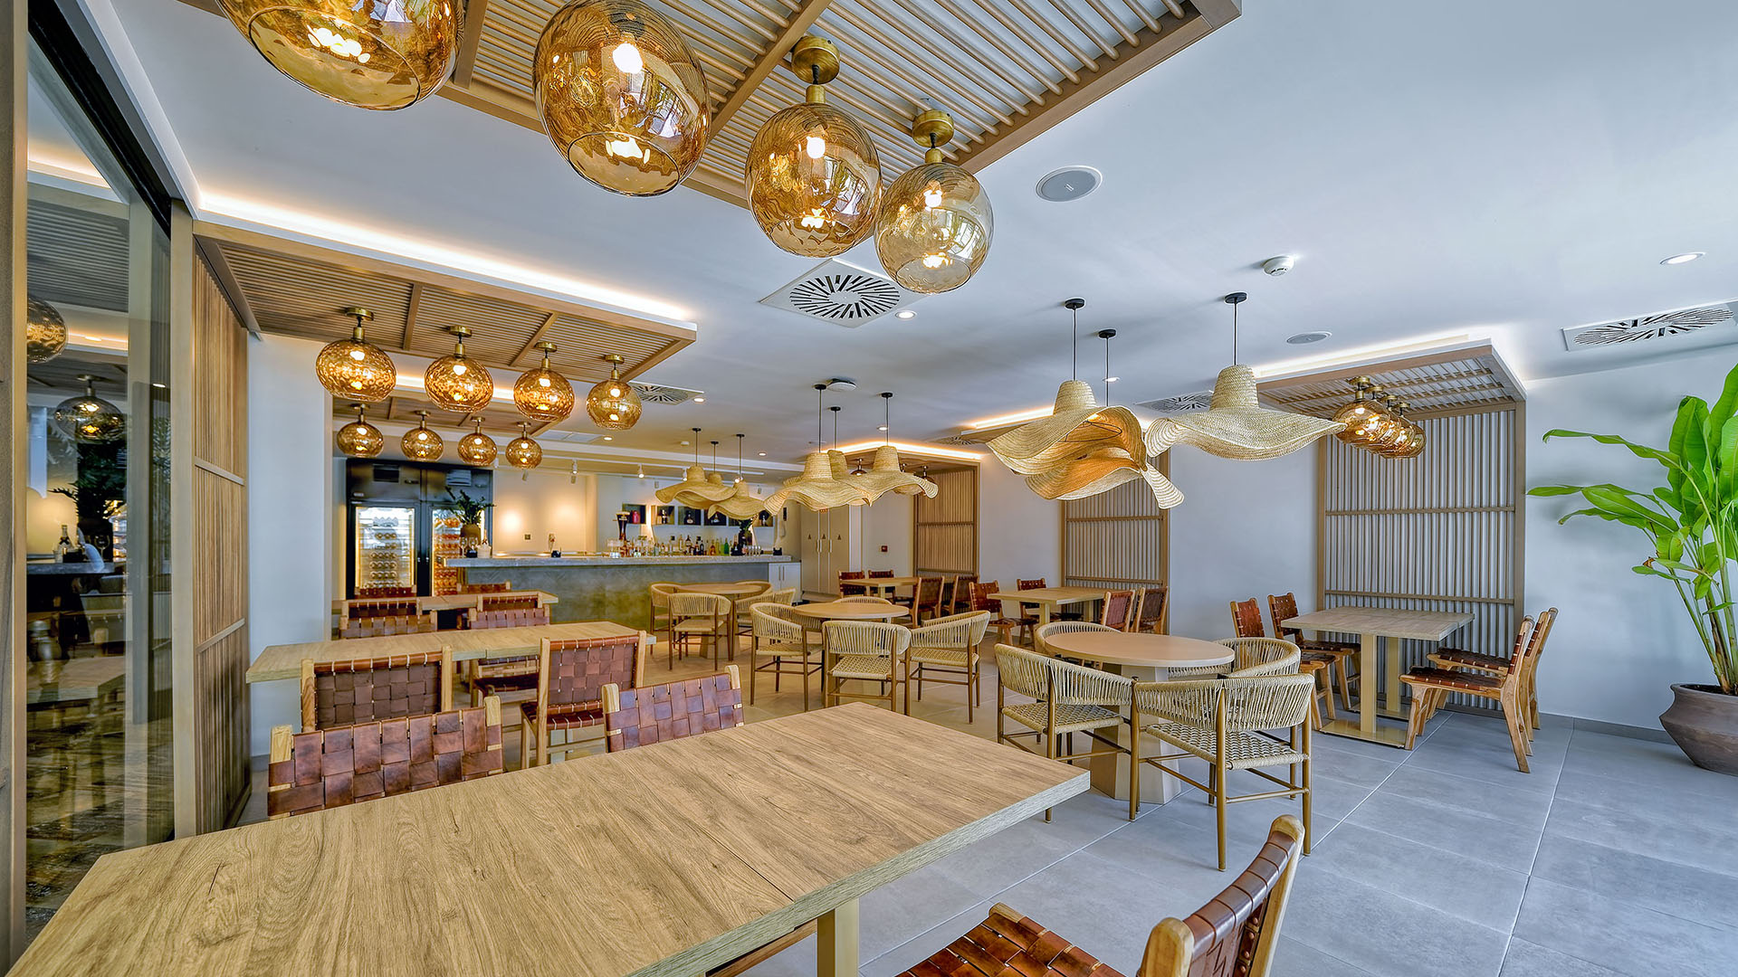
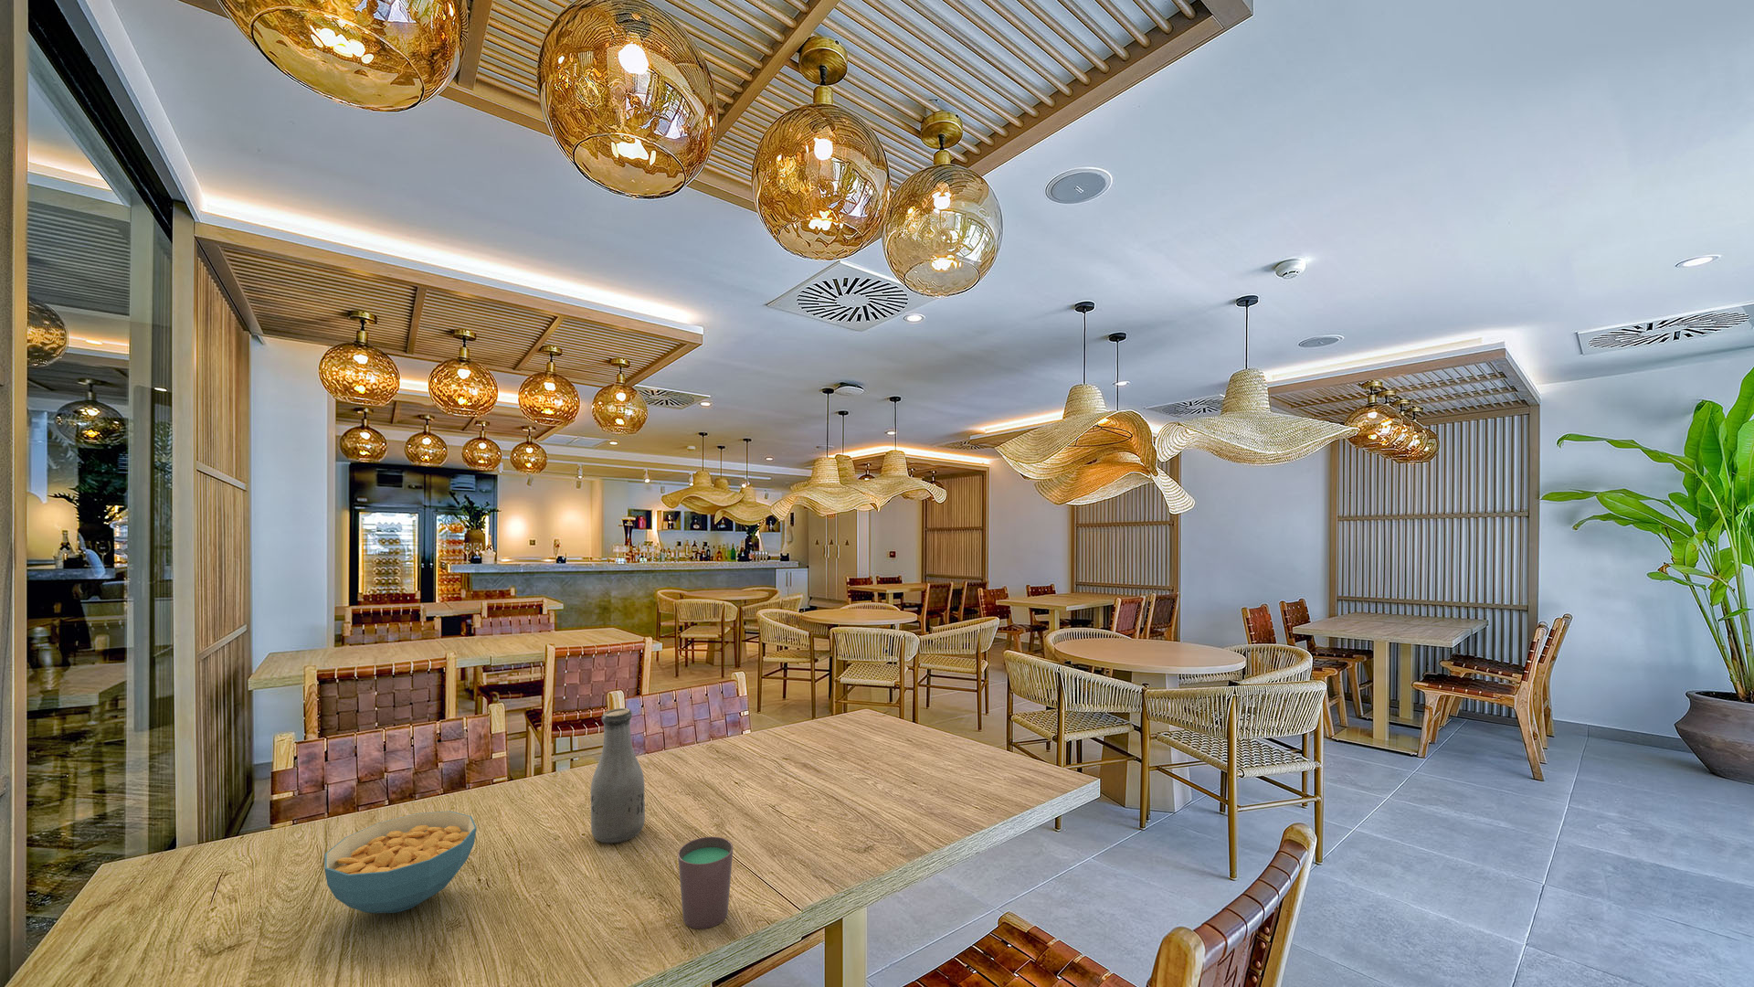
+ bottle [590,707,646,845]
+ cereal bowl [323,811,477,913]
+ cup [677,836,734,929]
